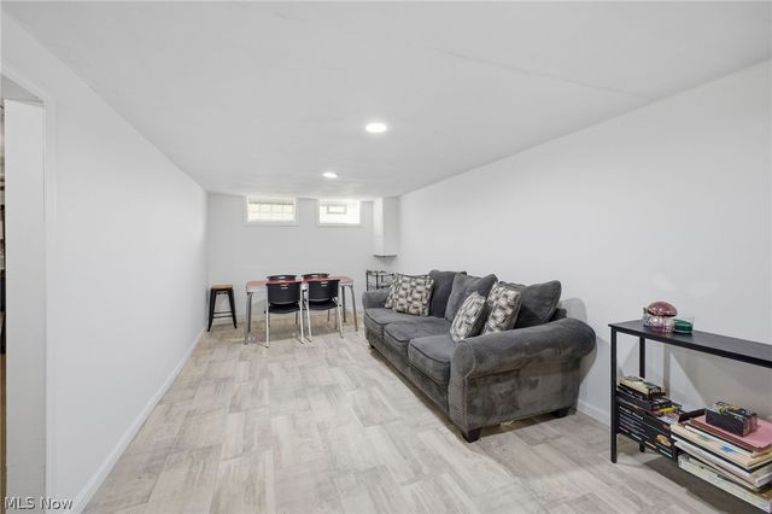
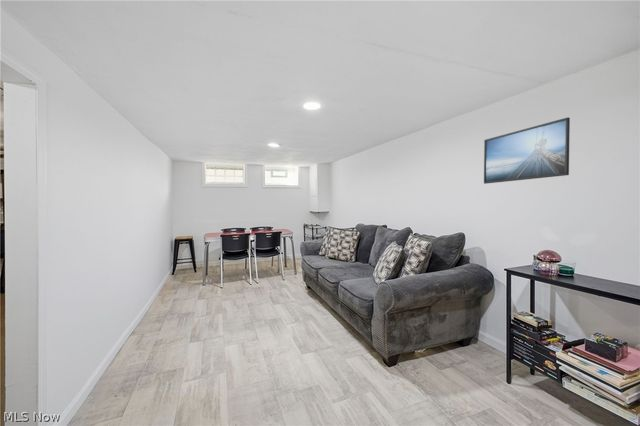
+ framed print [483,116,571,185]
